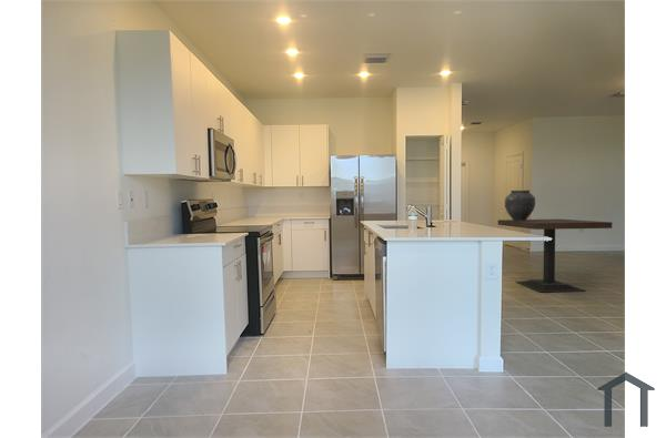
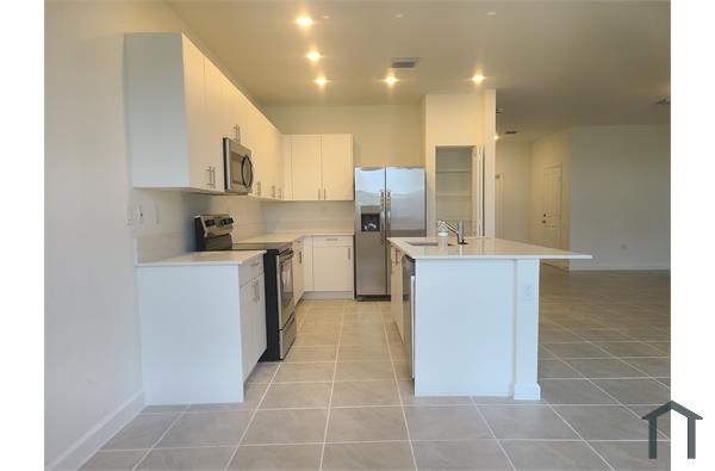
- dining table [497,218,613,293]
- ceramic pot [504,190,536,221]
